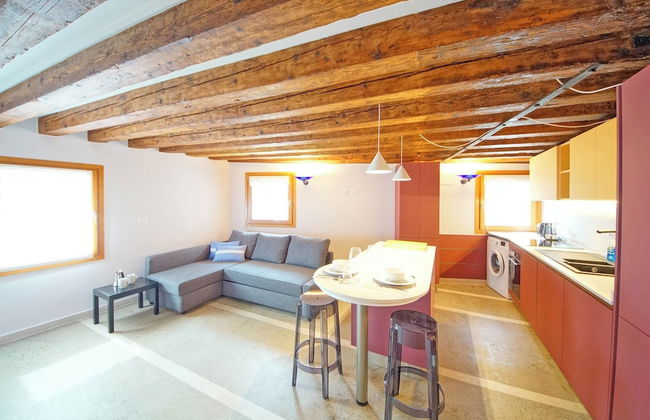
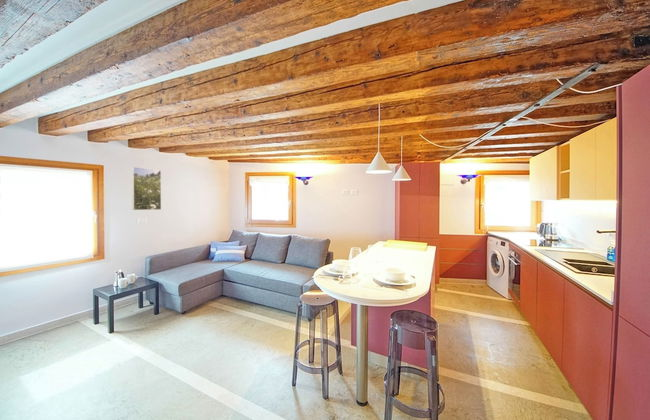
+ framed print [131,166,162,211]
